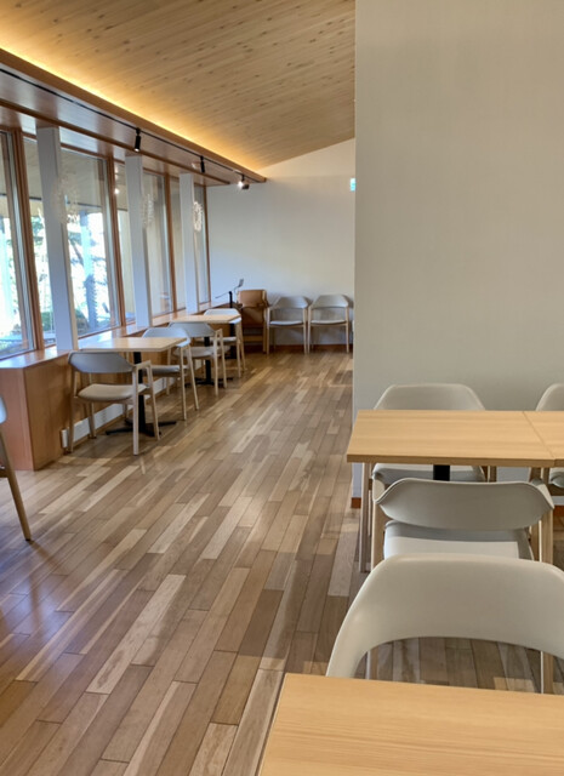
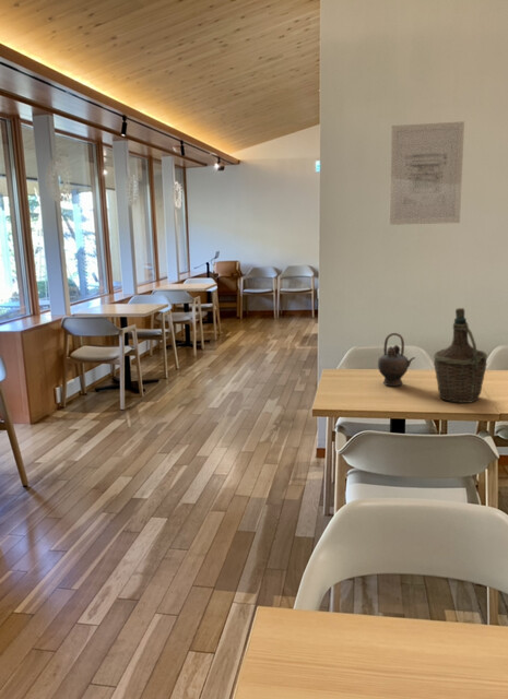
+ wall art [389,120,465,226]
+ bottle [433,307,488,404]
+ teapot [377,332,416,387]
